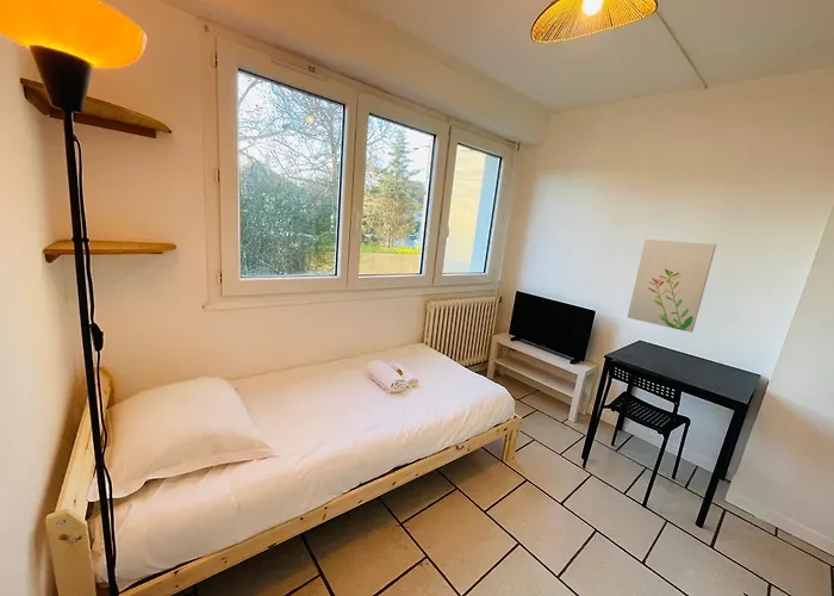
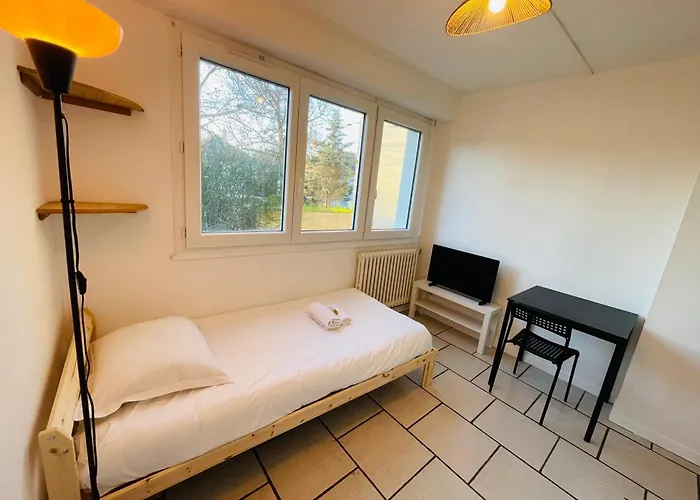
- wall art [627,238,717,334]
